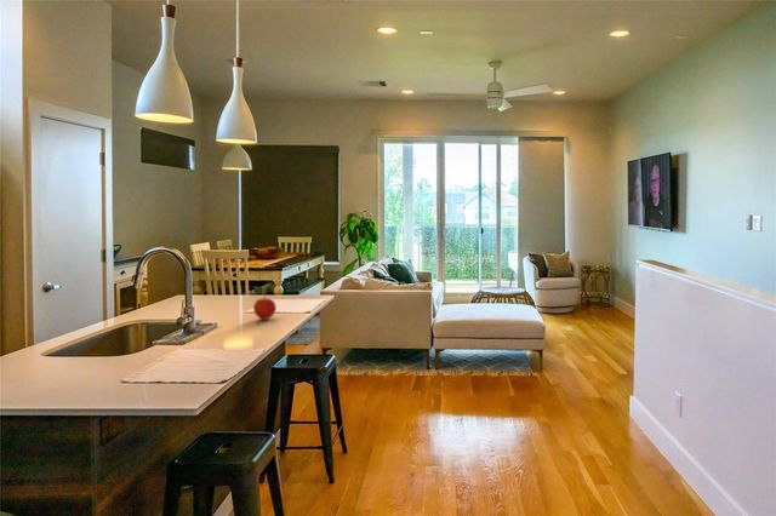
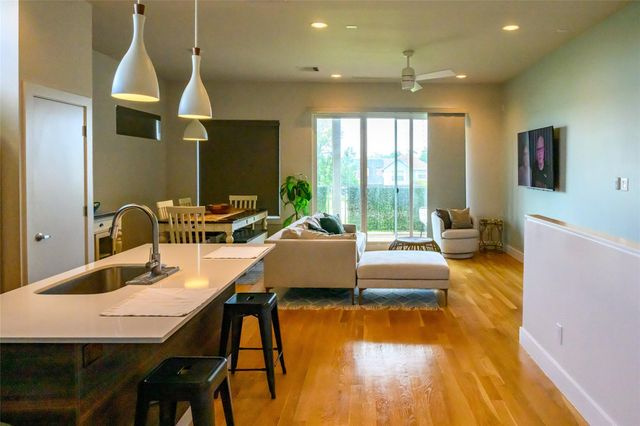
- fruit [252,294,278,320]
